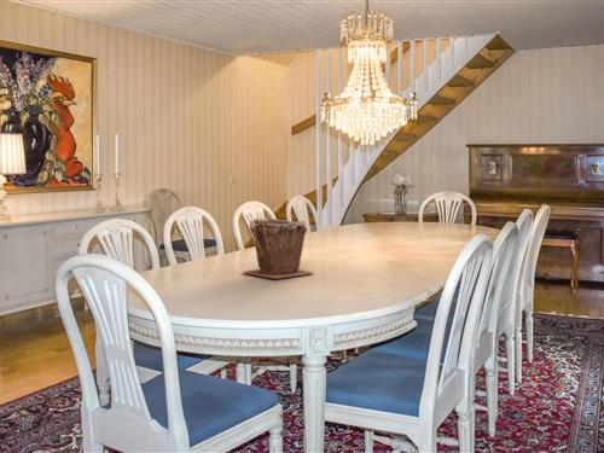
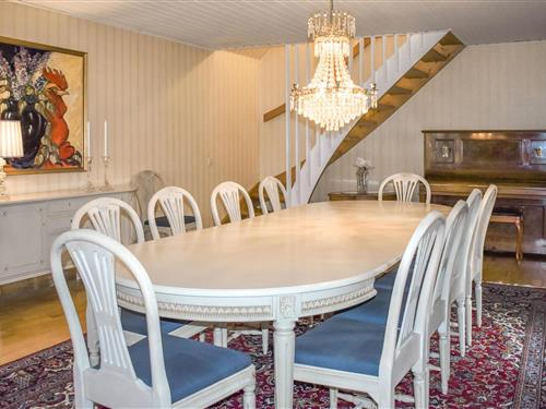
- plant pot [240,216,314,280]
